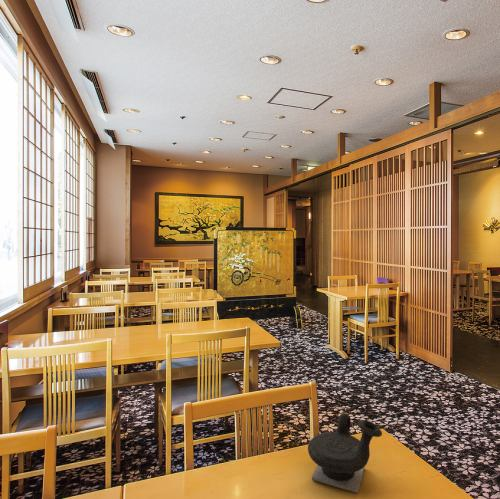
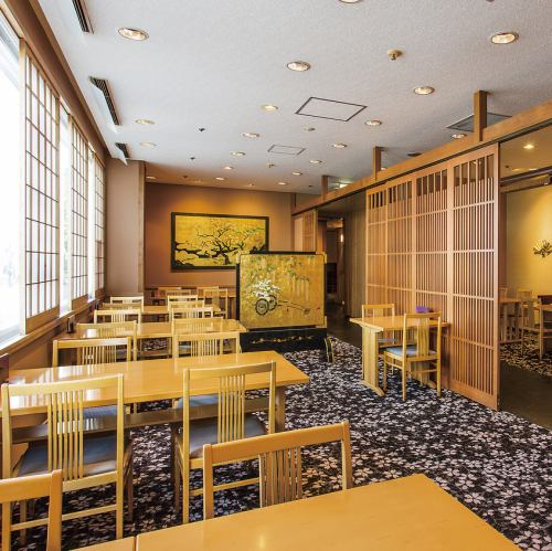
- teapot [307,412,383,494]
